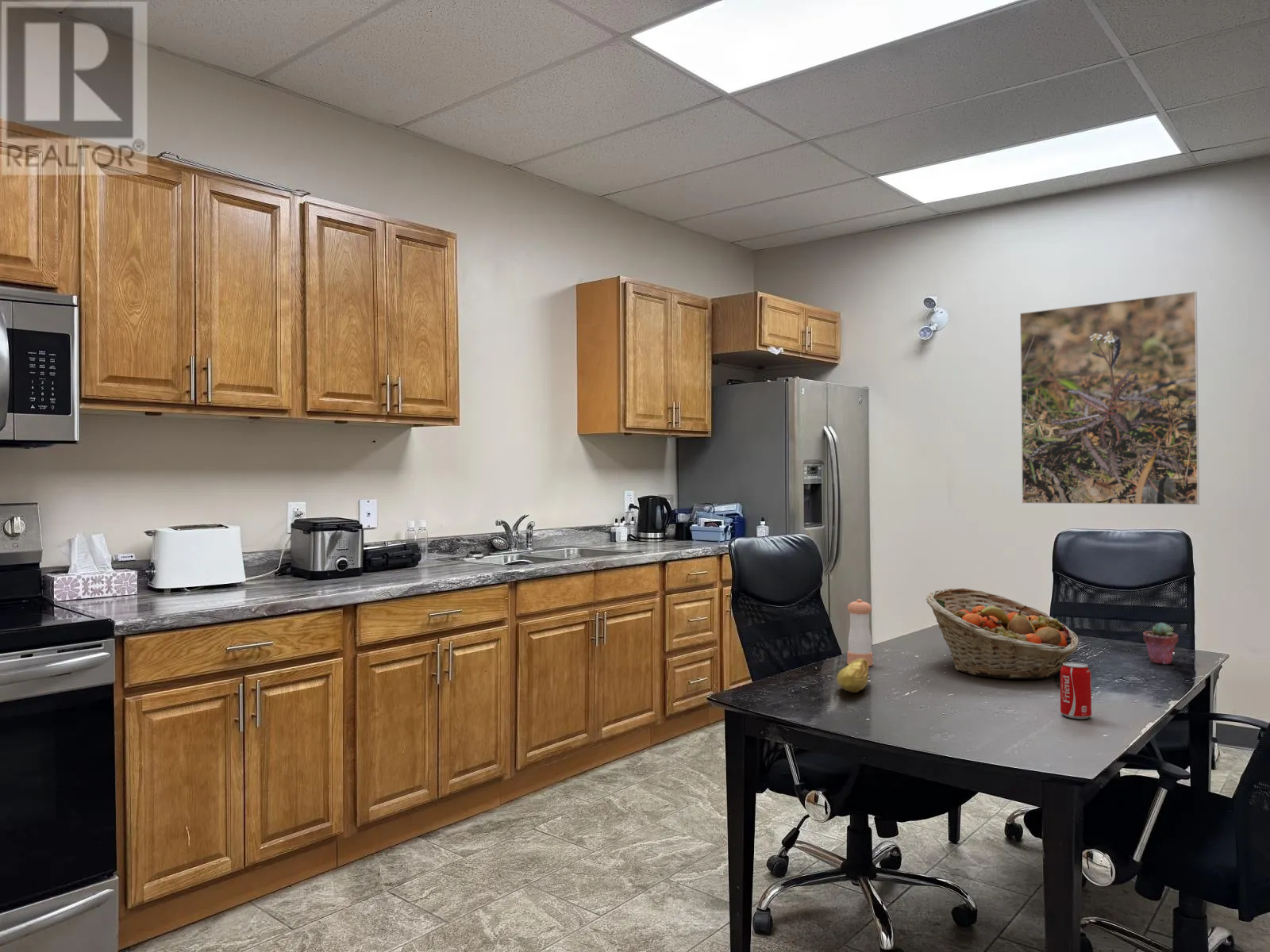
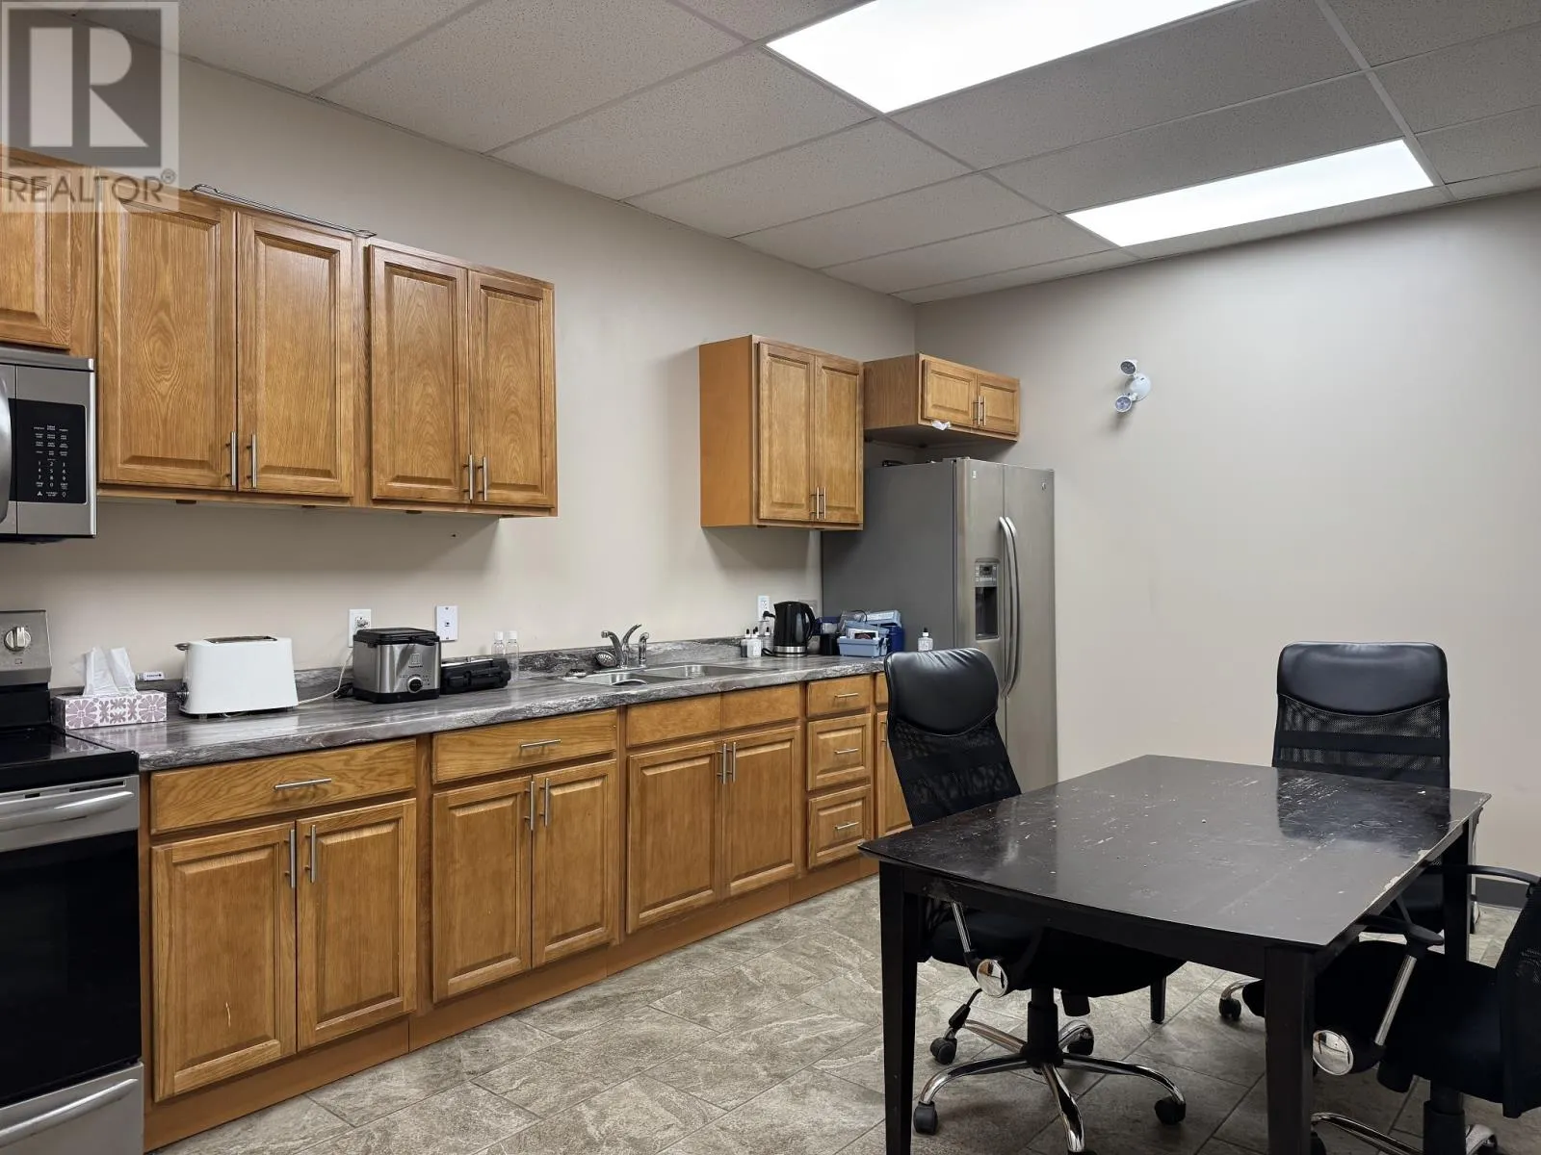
- pepper shaker [846,598,874,667]
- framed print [1019,290,1200,506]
- fruit basket [926,587,1080,680]
- potted succulent [1142,622,1180,665]
- banana [836,658,869,693]
- beverage can [1060,662,1092,720]
